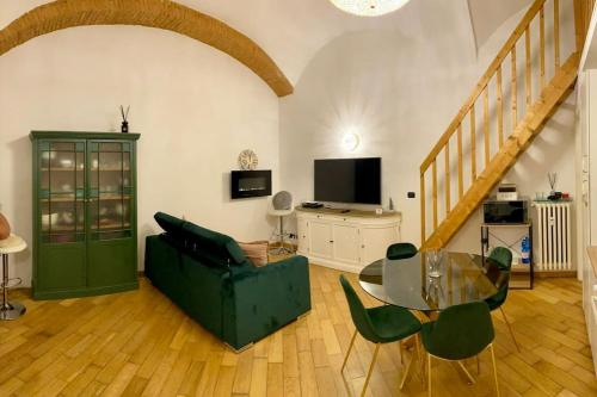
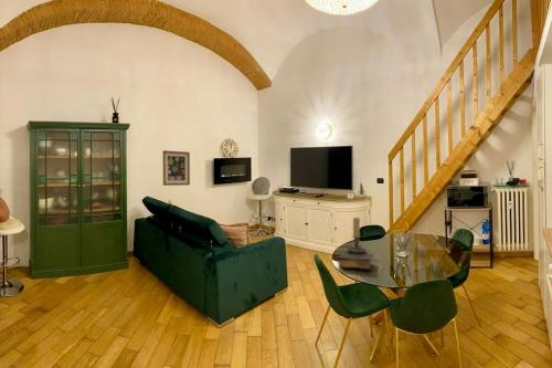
+ candle holder [346,217,367,254]
+ book [335,251,375,272]
+ wall art [162,149,191,187]
